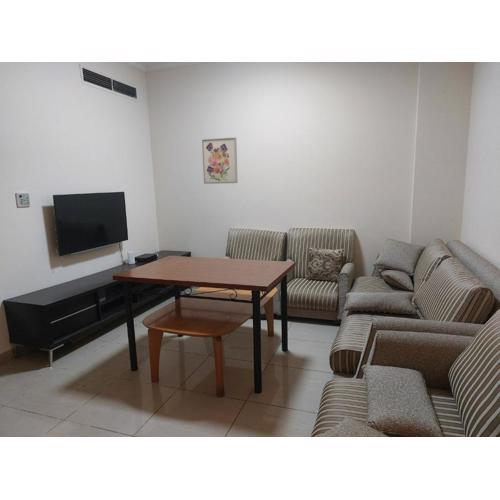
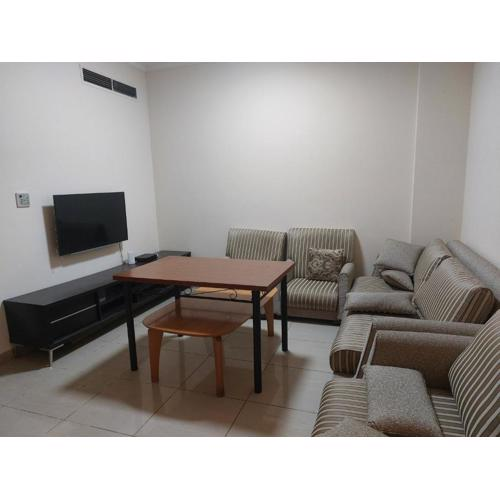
- wall art [201,136,239,185]
